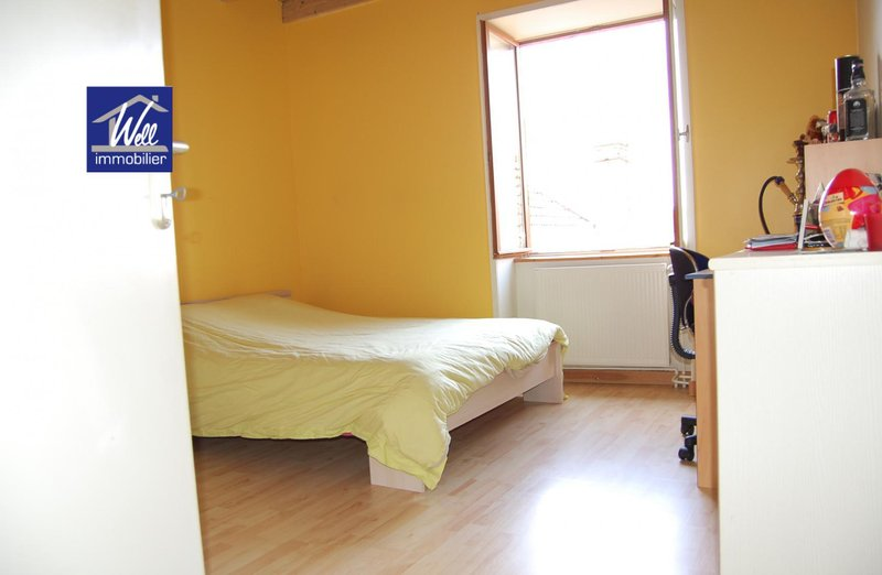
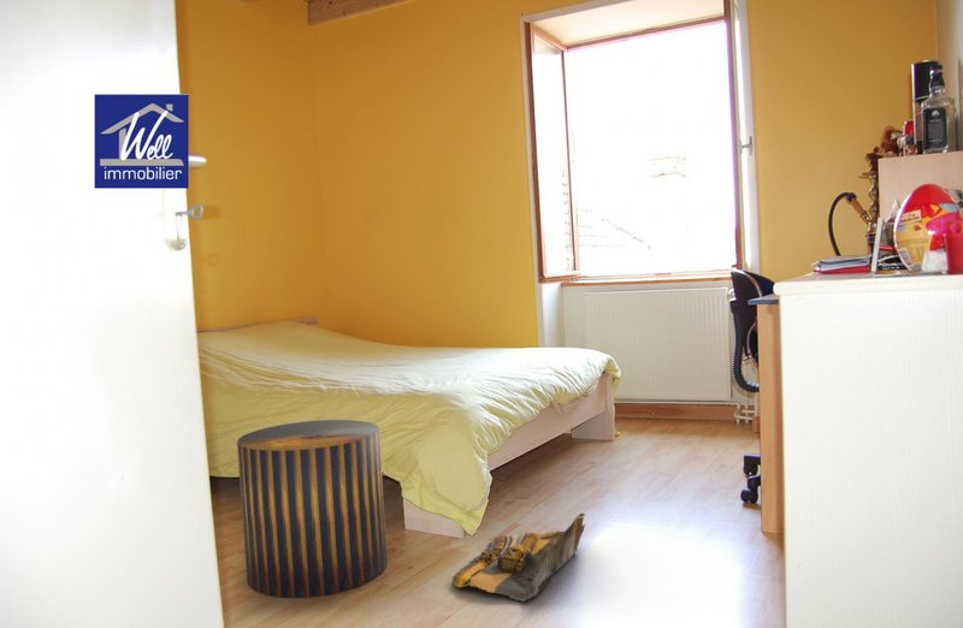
+ stool [236,419,389,599]
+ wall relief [451,513,586,603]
